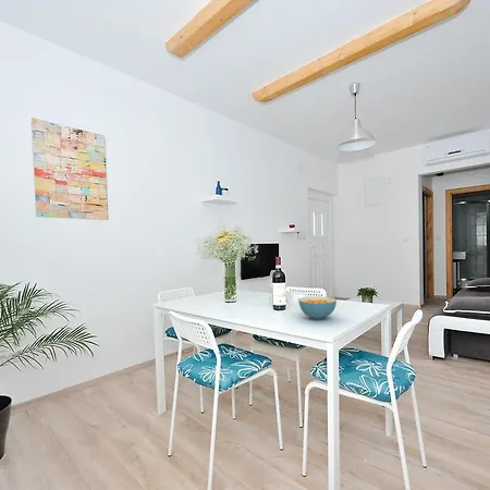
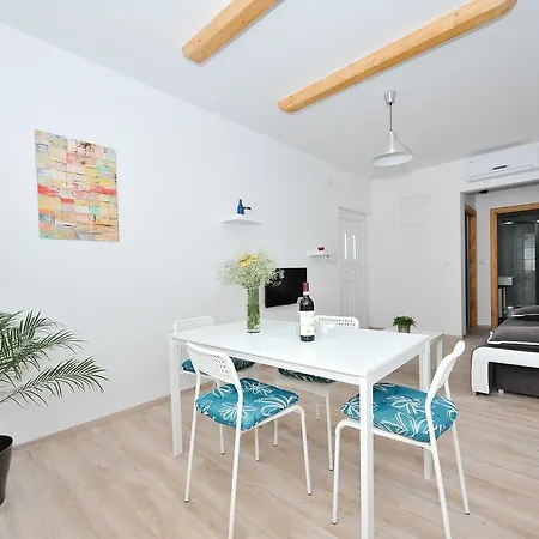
- cereal bowl [297,295,338,320]
